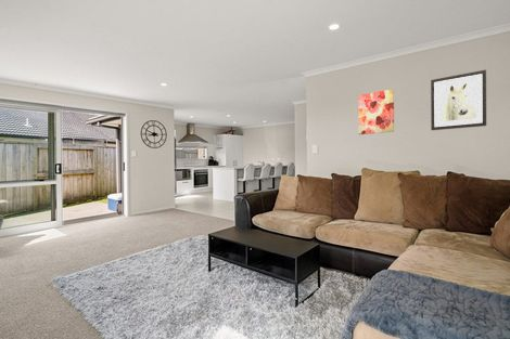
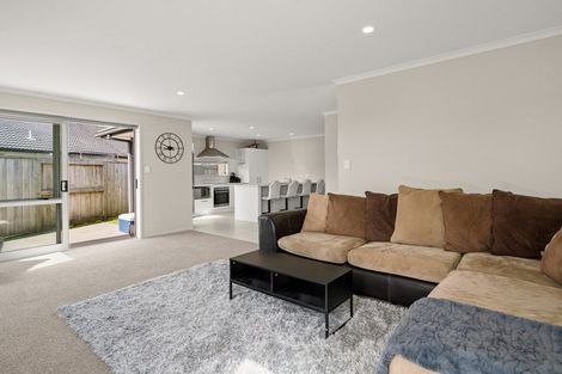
- wall art [430,68,487,131]
- wall art [357,88,395,135]
